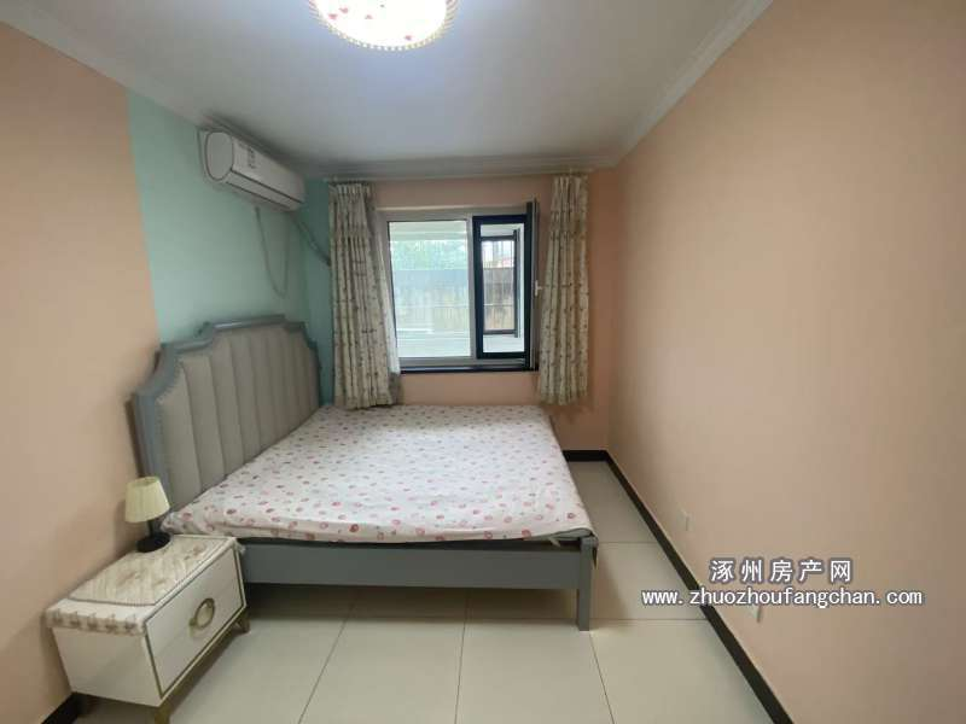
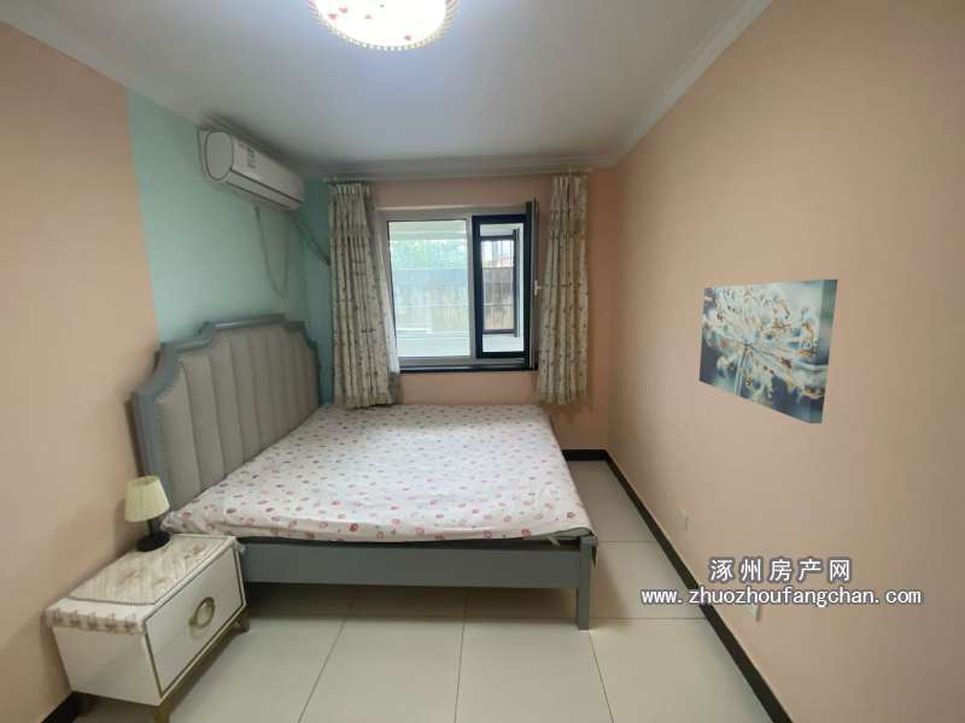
+ wall art [698,278,840,424]
